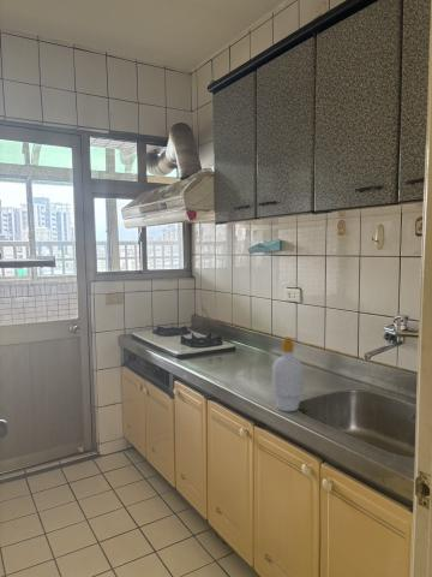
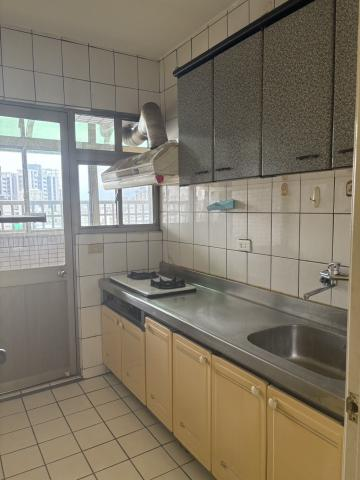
- soap bottle [271,335,305,412]
